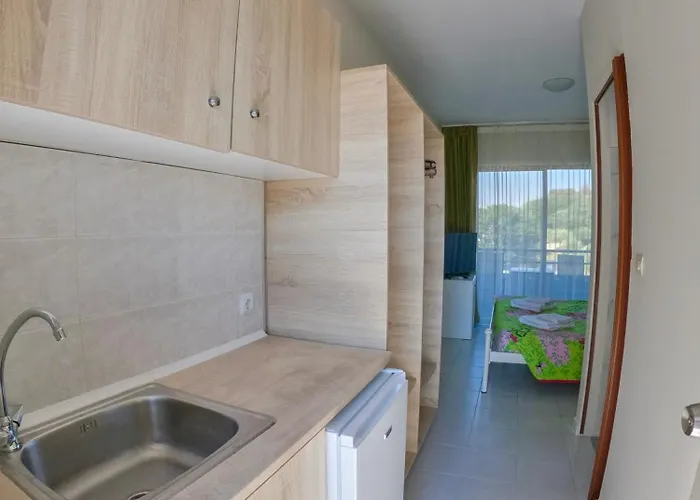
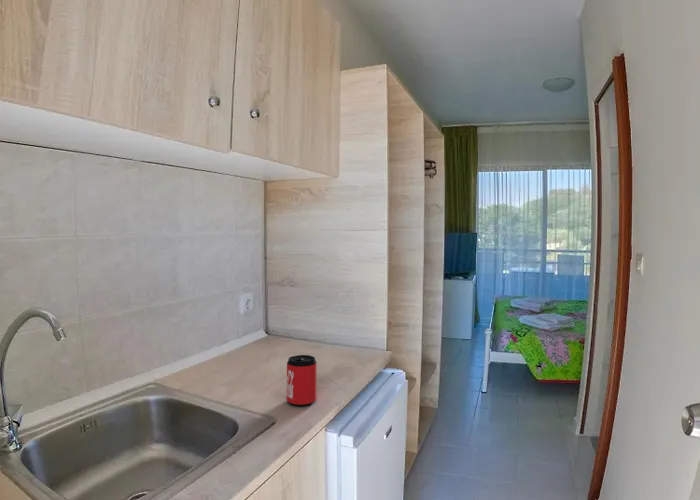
+ can [286,354,318,407]
